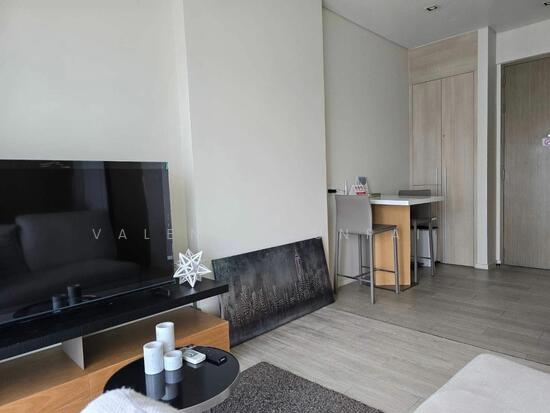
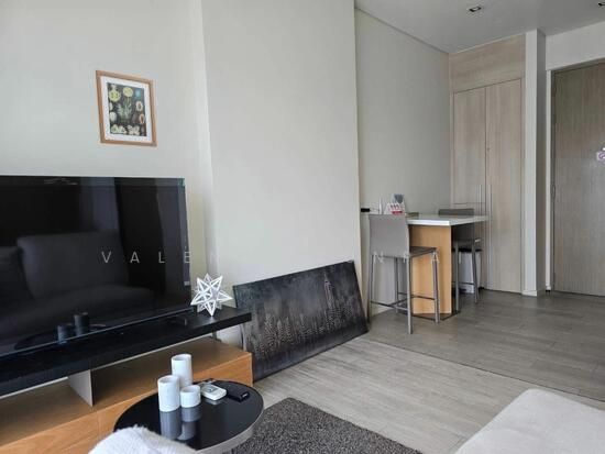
+ wall art [95,69,157,148]
